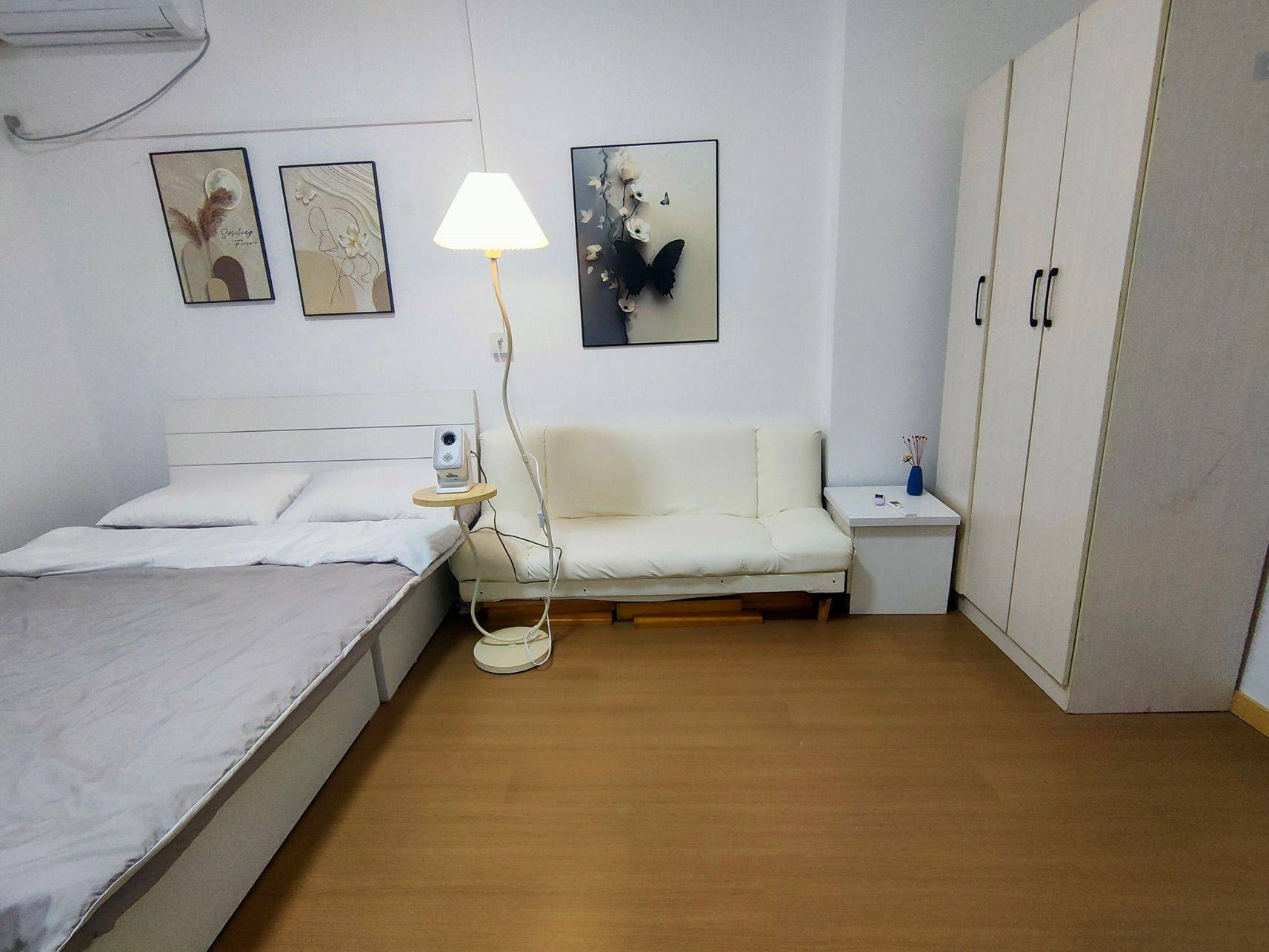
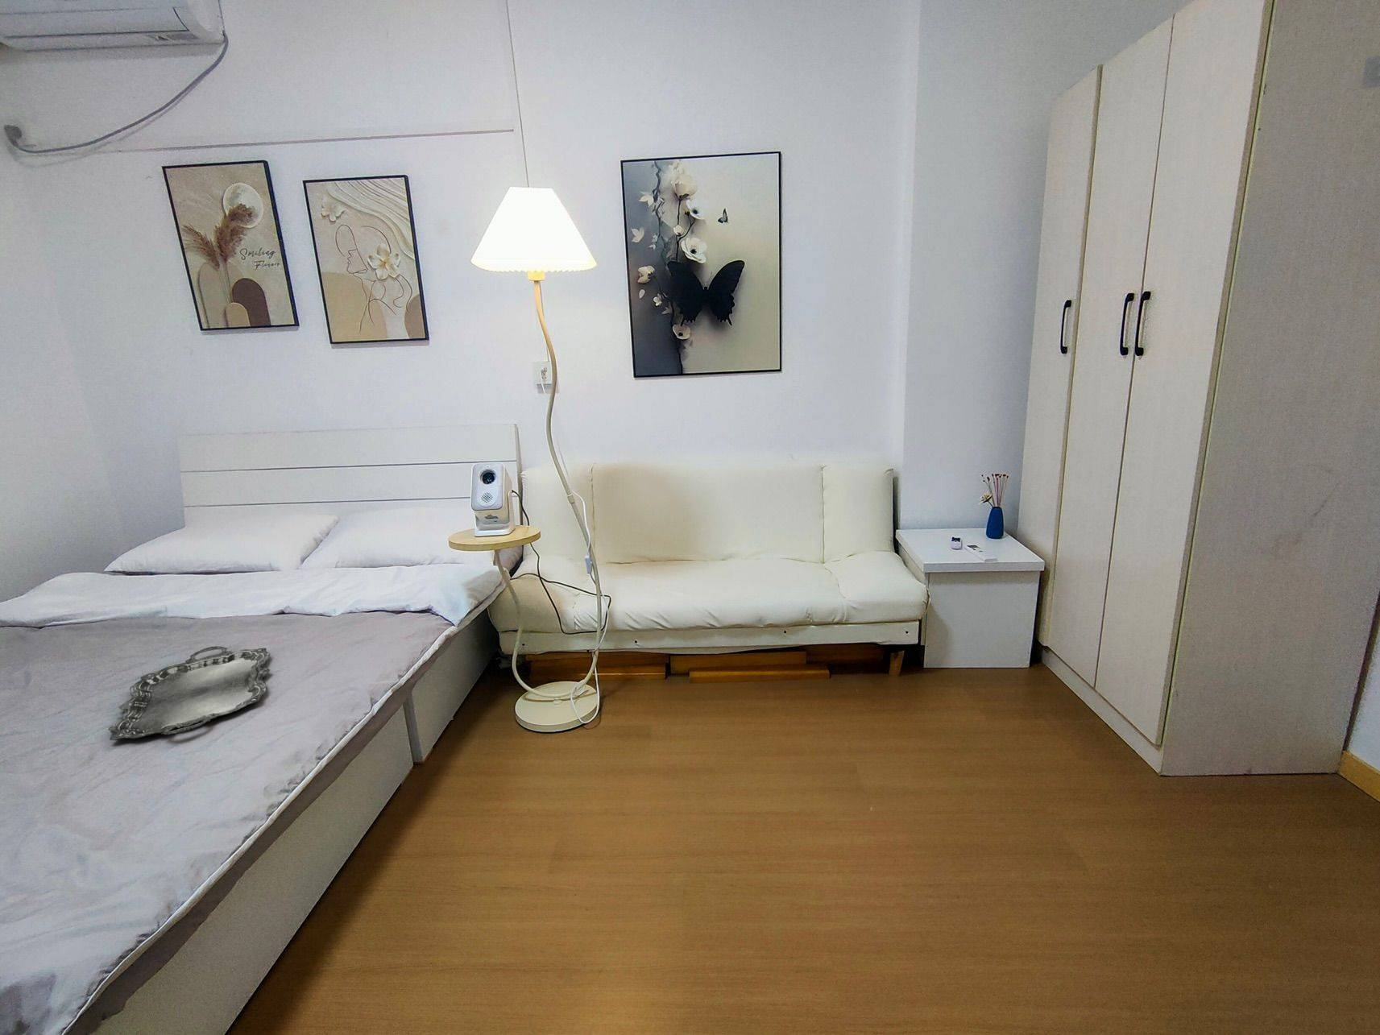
+ serving tray [108,645,271,741]
